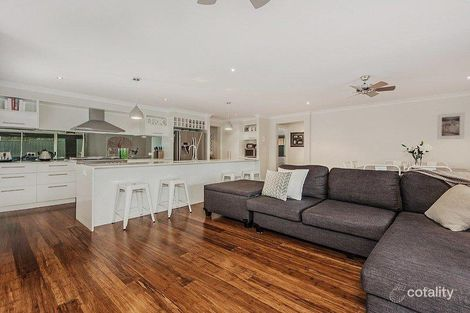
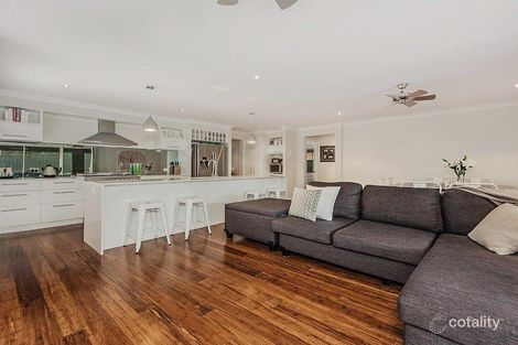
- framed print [436,111,466,140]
